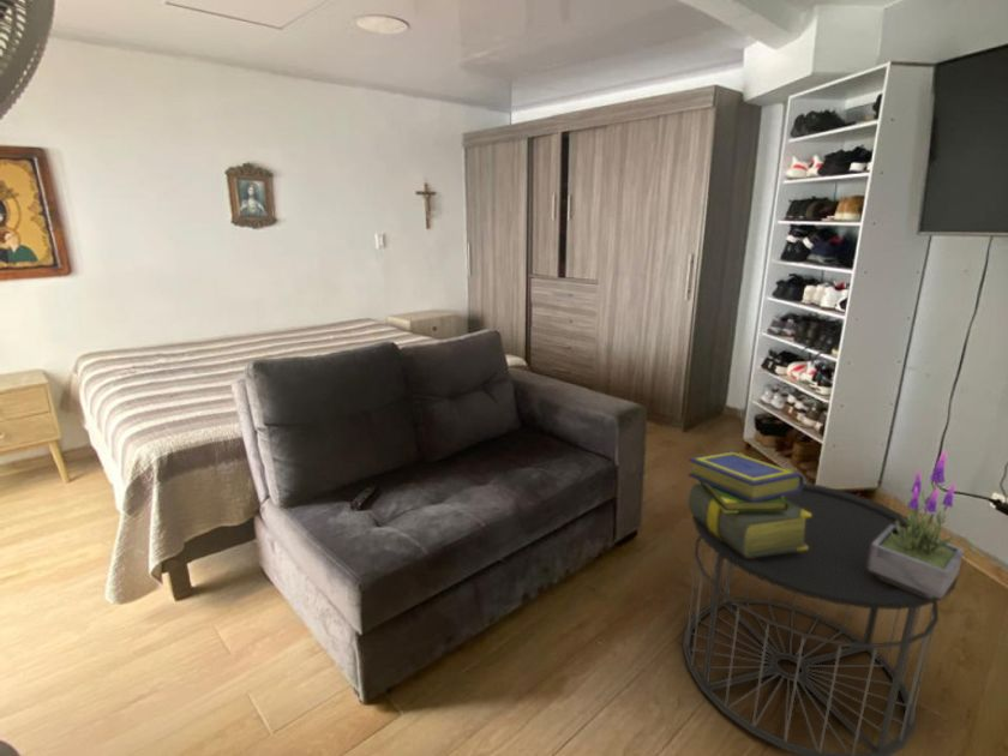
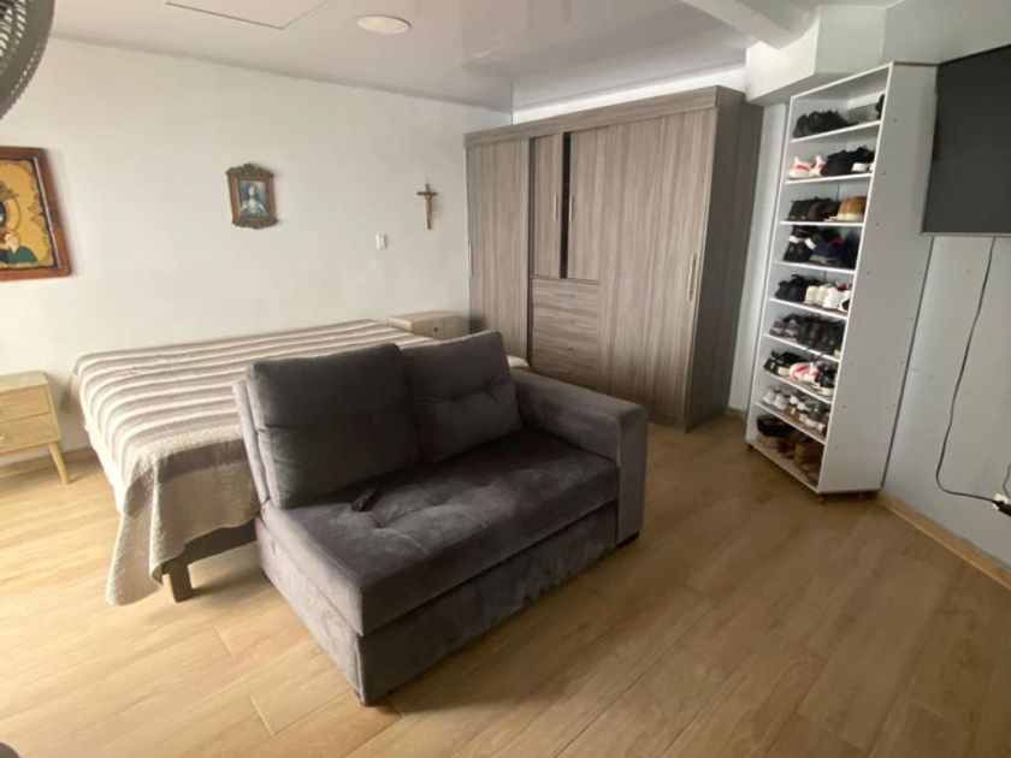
- side table [682,481,960,756]
- potted plant [868,449,965,598]
- stack of books [688,450,811,557]
